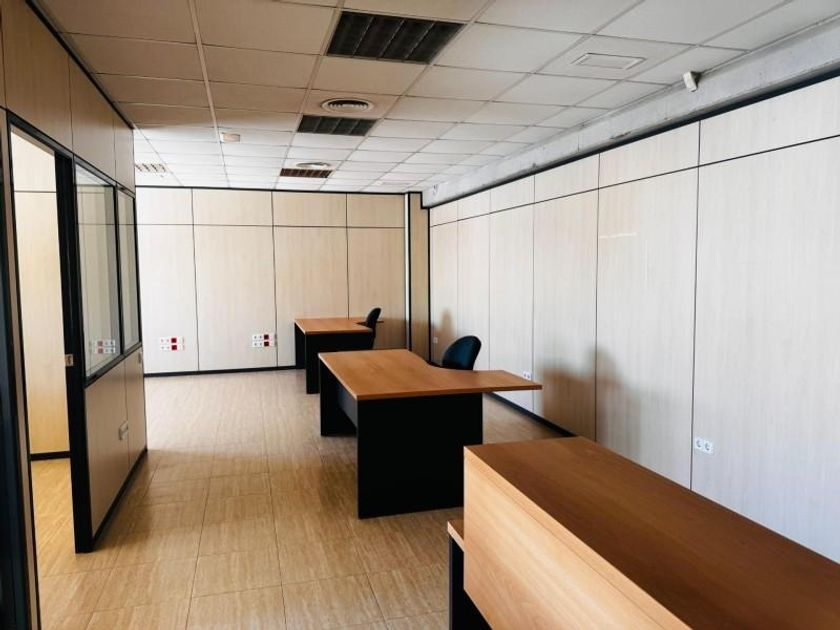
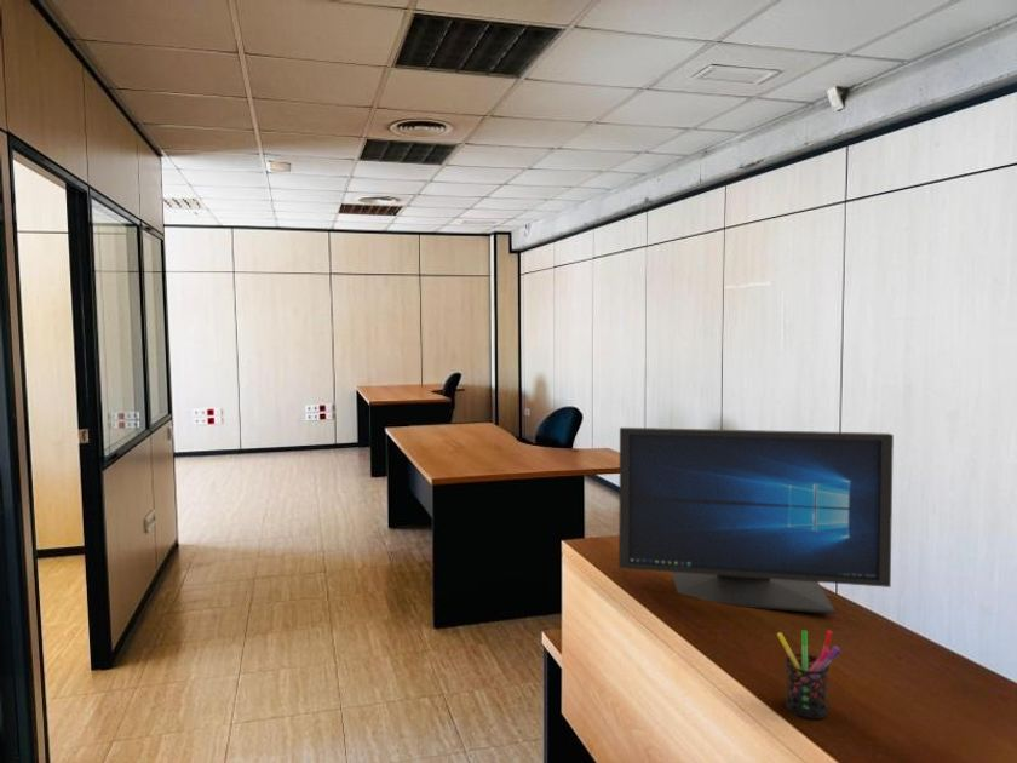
+ pen holder [776,629,841,719]
+ monitor [617,426,895,615]
